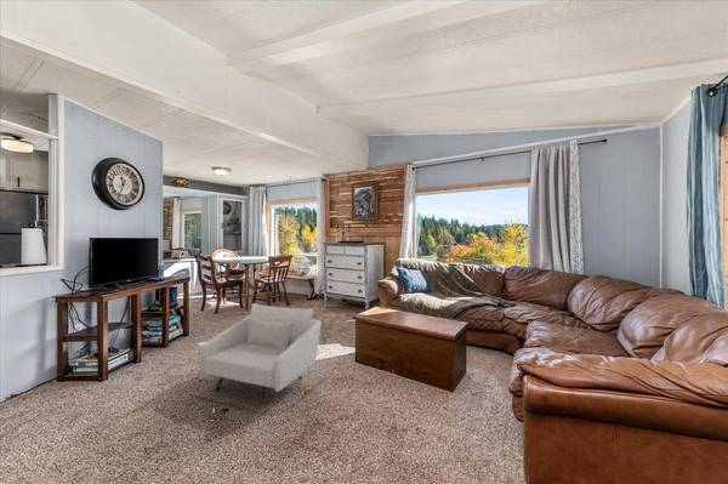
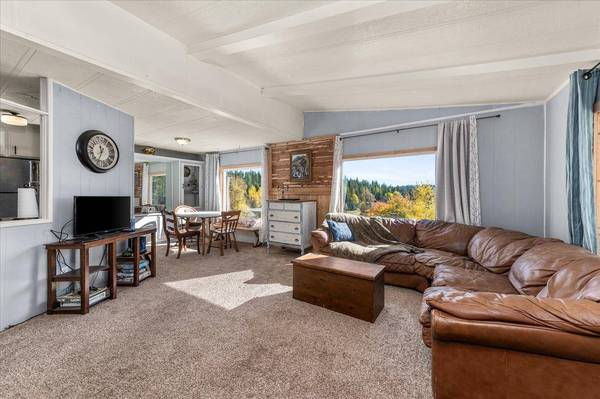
- armchair [189,302,326,420]
